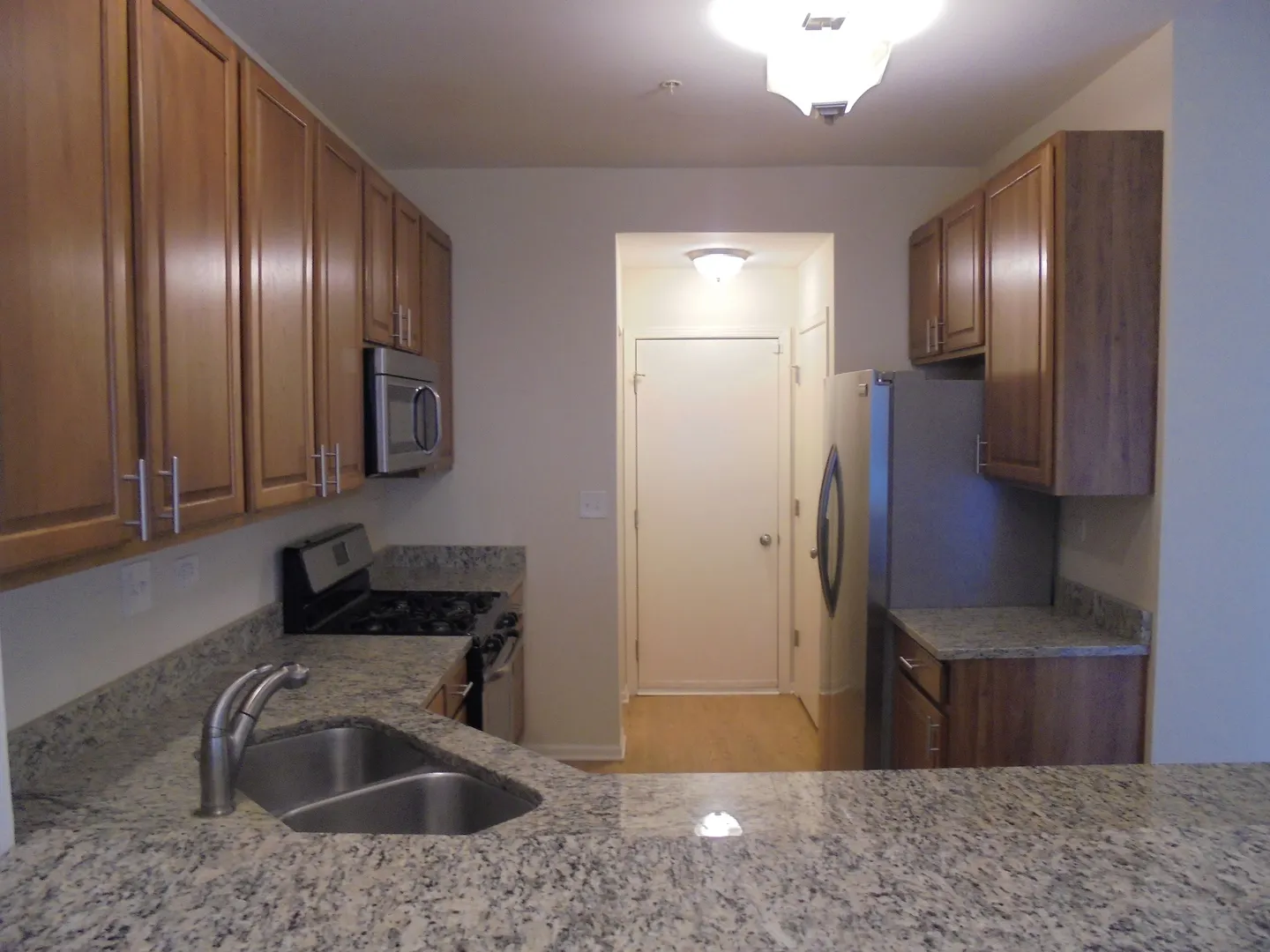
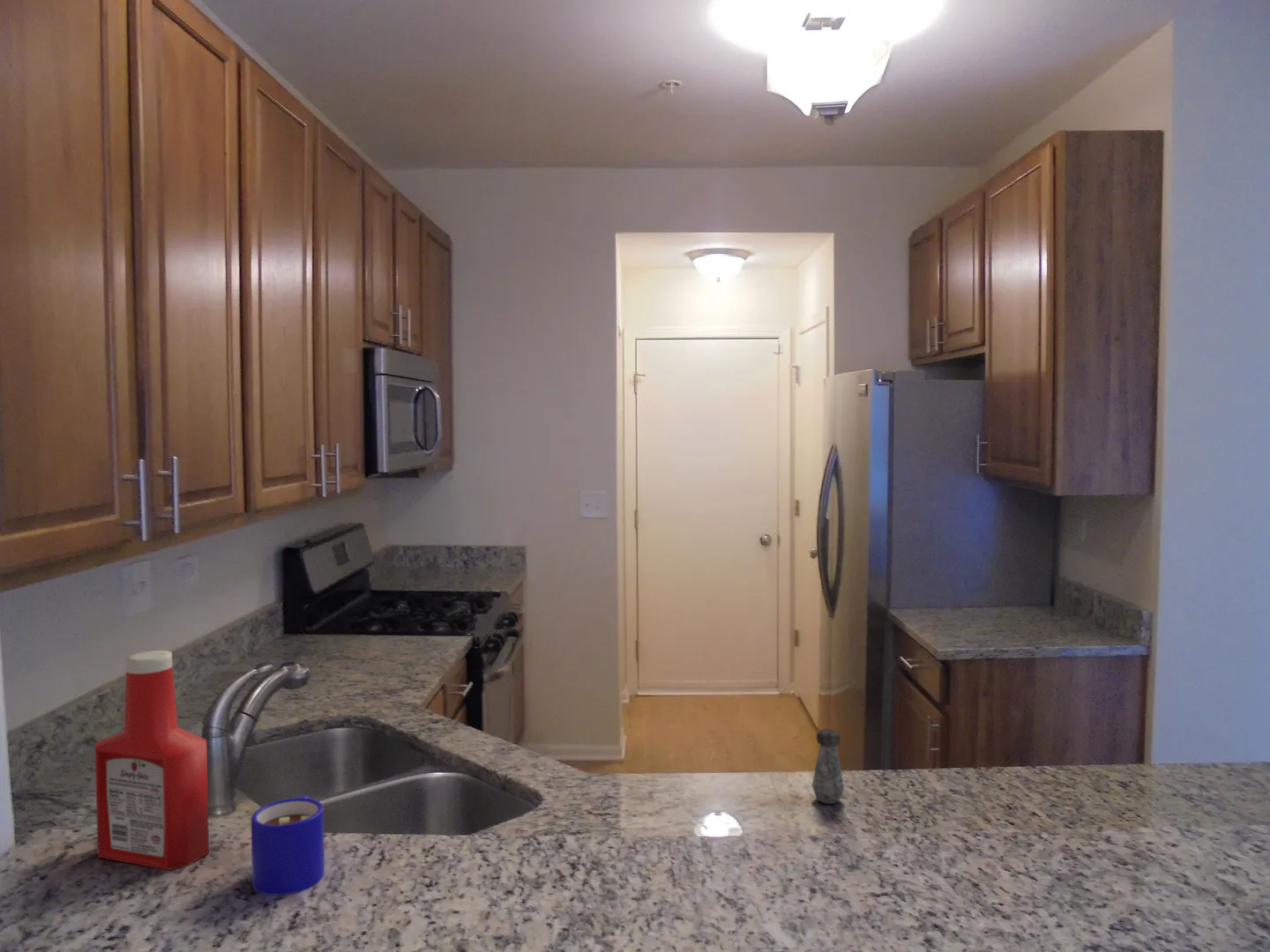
+ soap bottle [94,650,210,871]
+ mug [250,794,325,896]
+ salt shaker [811,728,845,805]
